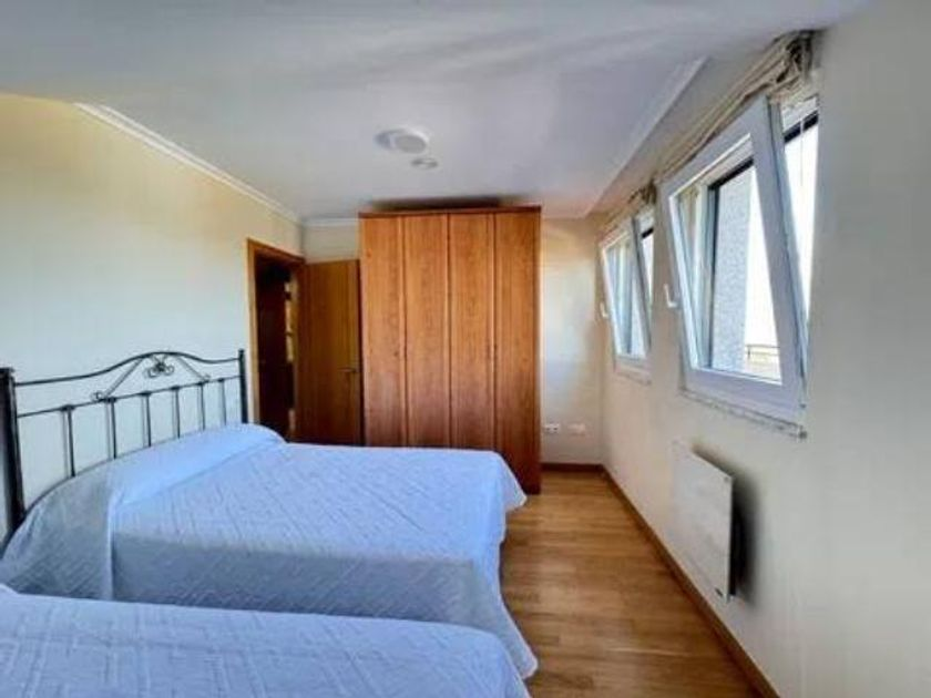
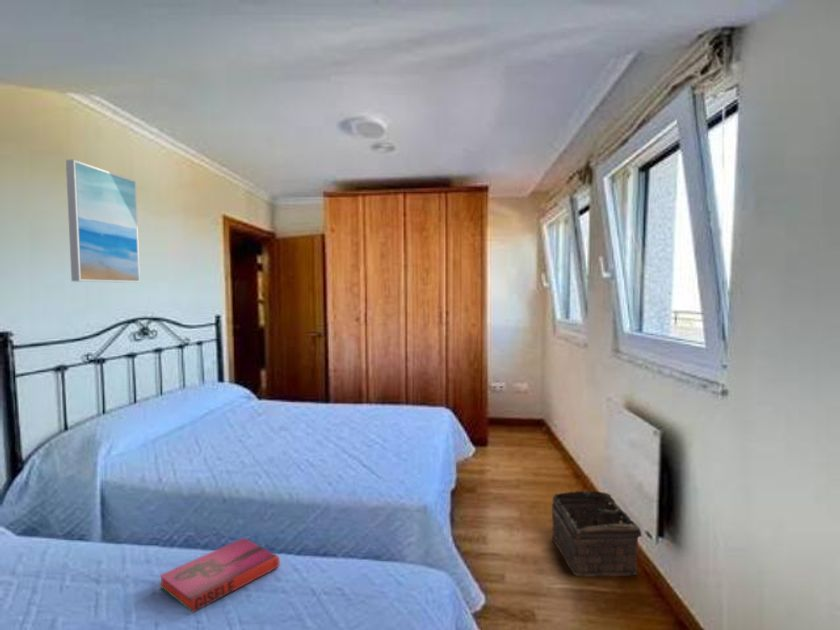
+ hardback book [158,537,281,614]
+ basket [551,489,643,578]
+ wall art [65,159,141,284]
